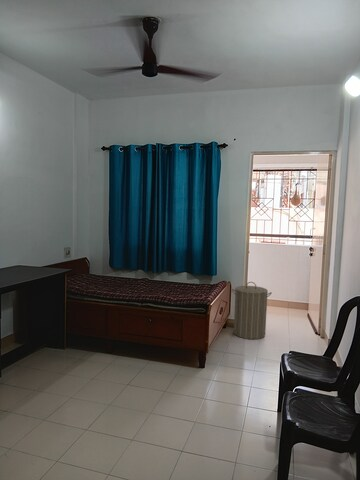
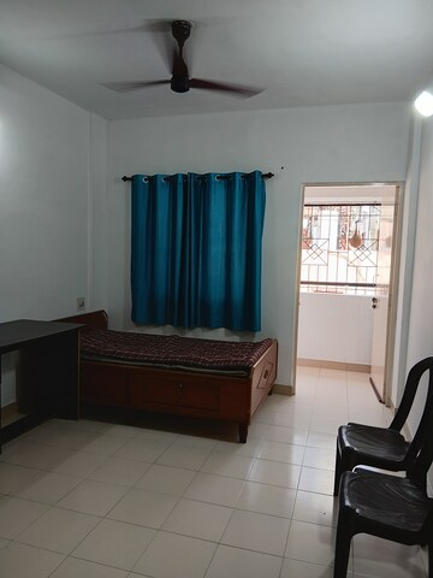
- laundry hamper [231,281,273,340]
